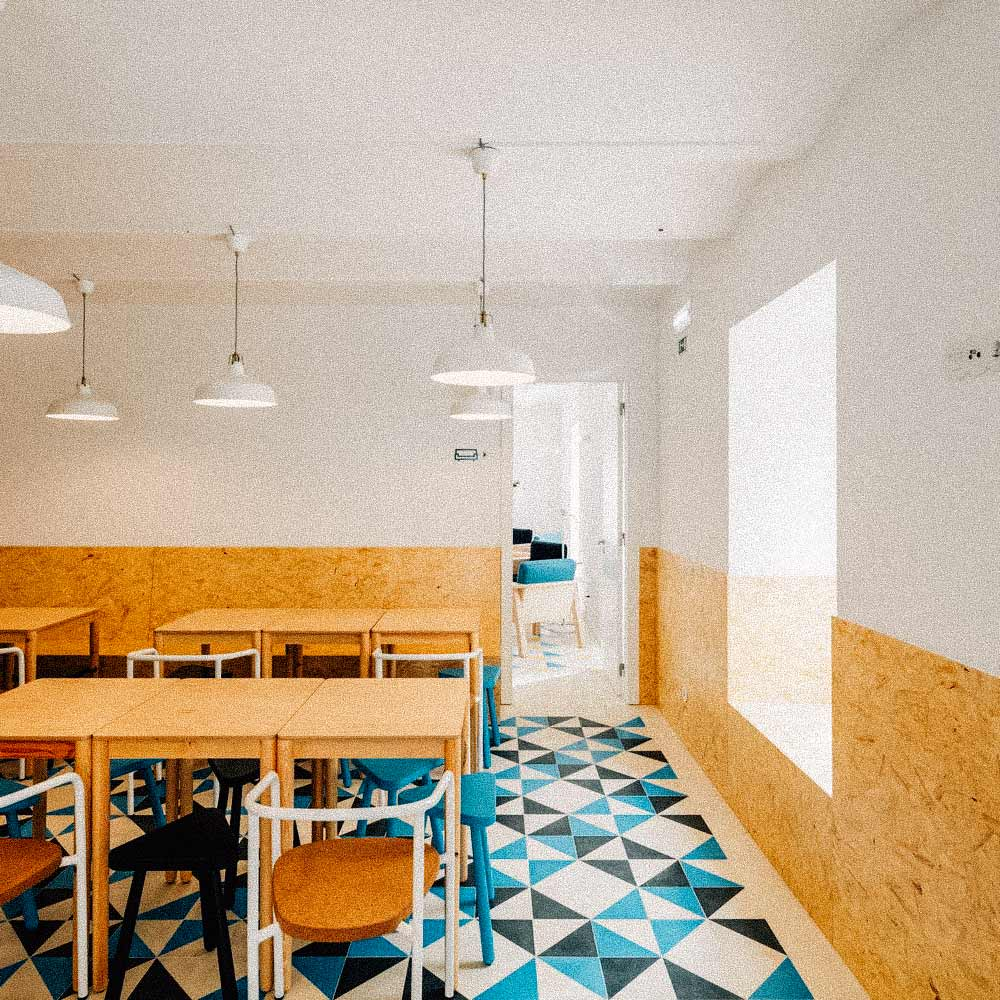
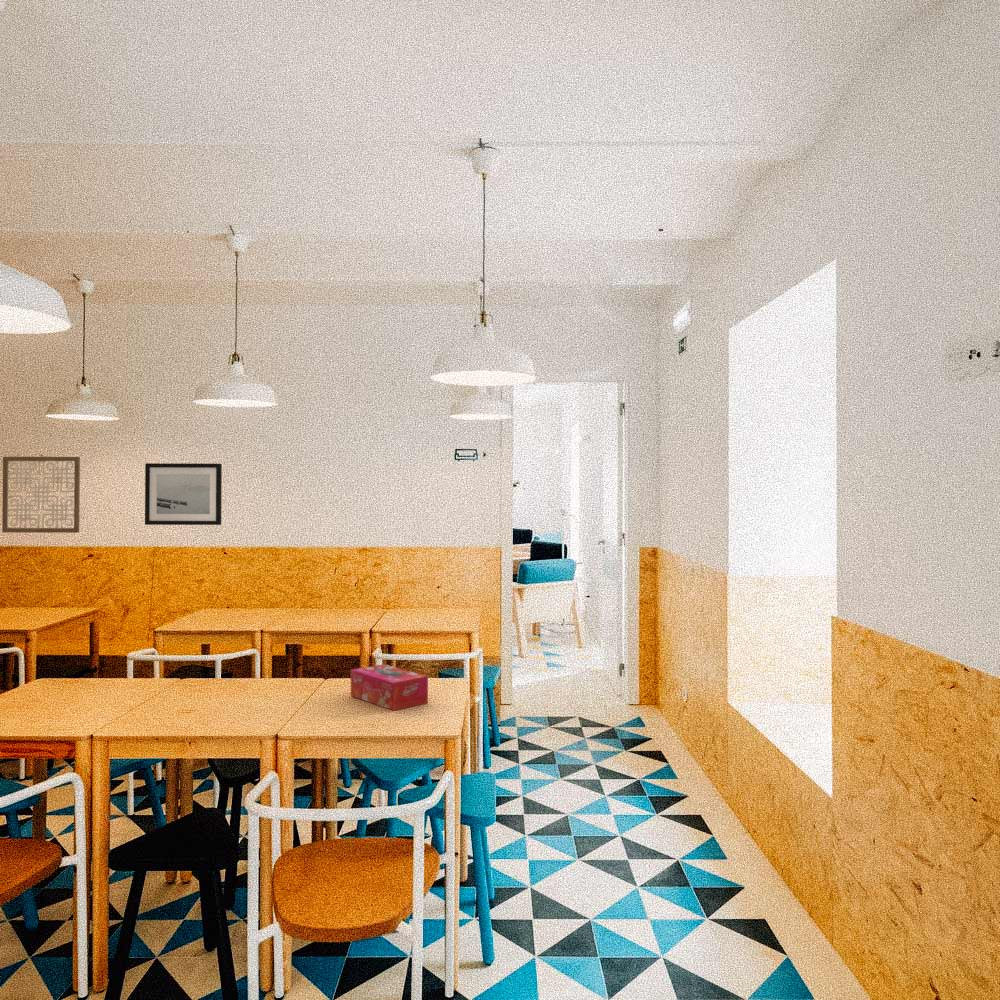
+ wall art [144,462,223,526]
+ tissue box [350,663,429,712]
+ wall art [1,453,81,534]
